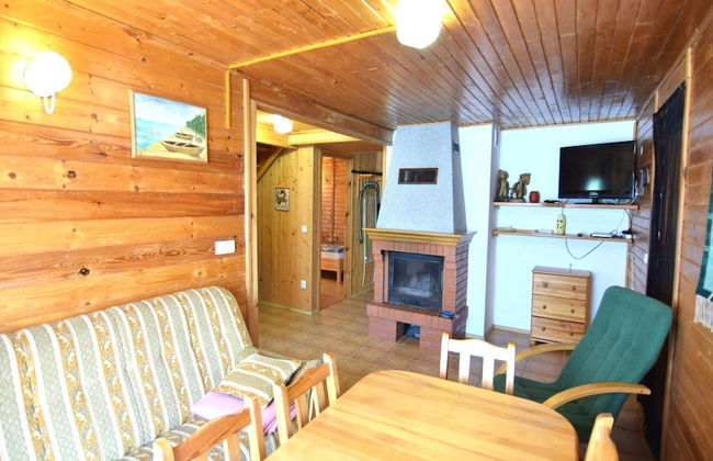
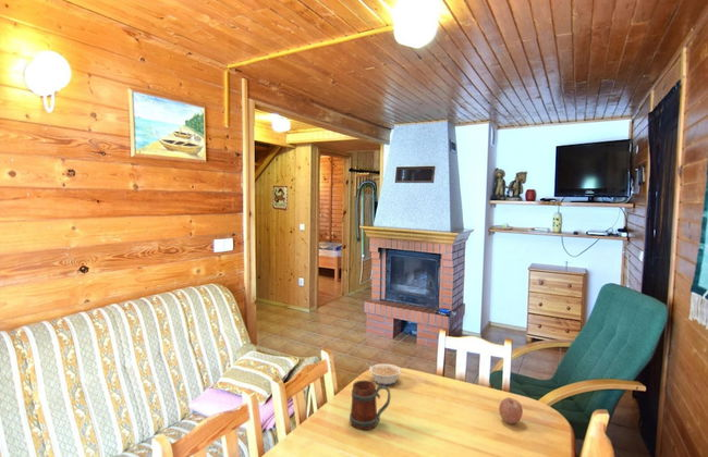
+ fruit [498,397,524,424]
+ legume [365,361,403,386]
+ mug [349,380,391,431]
